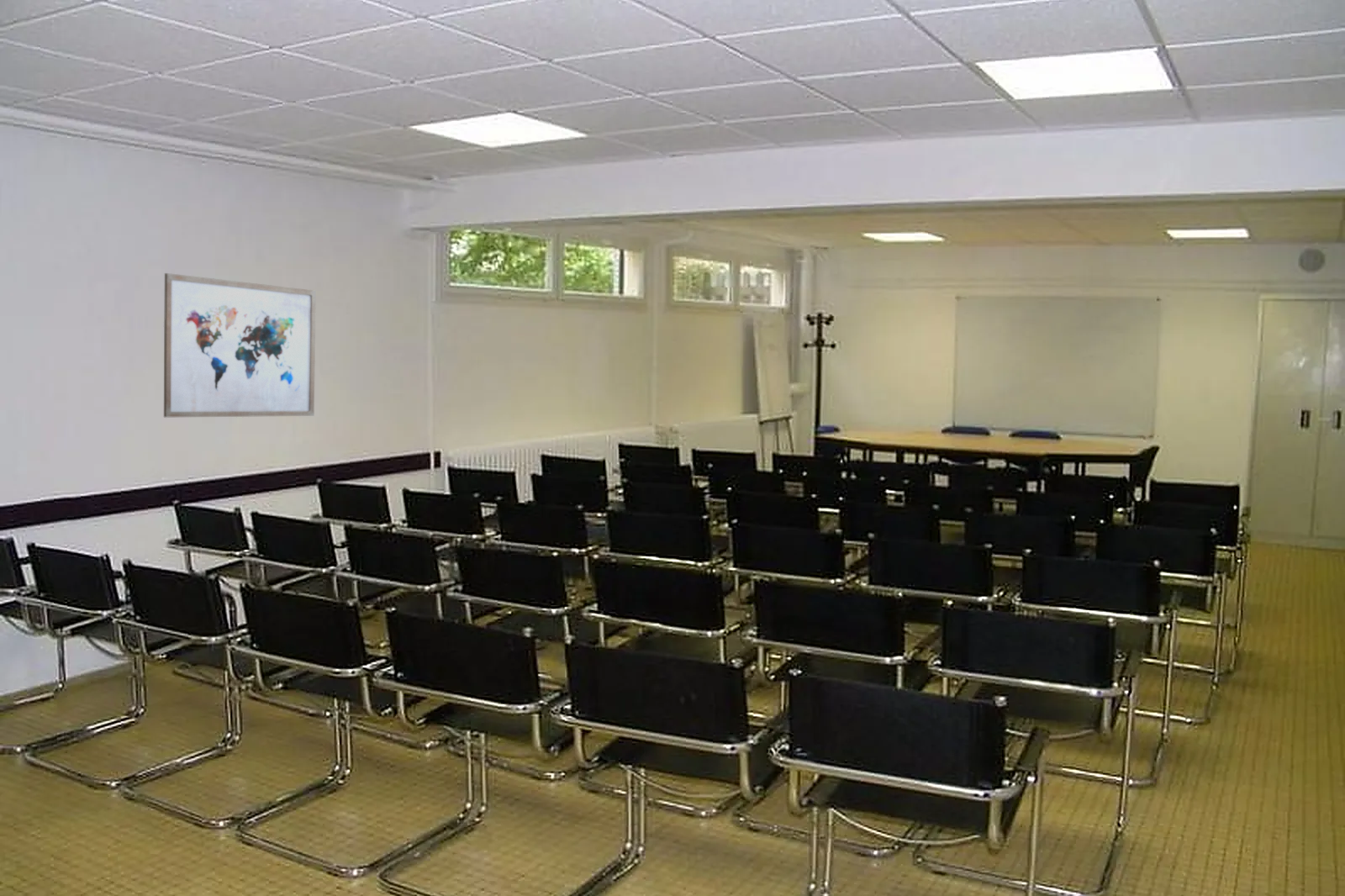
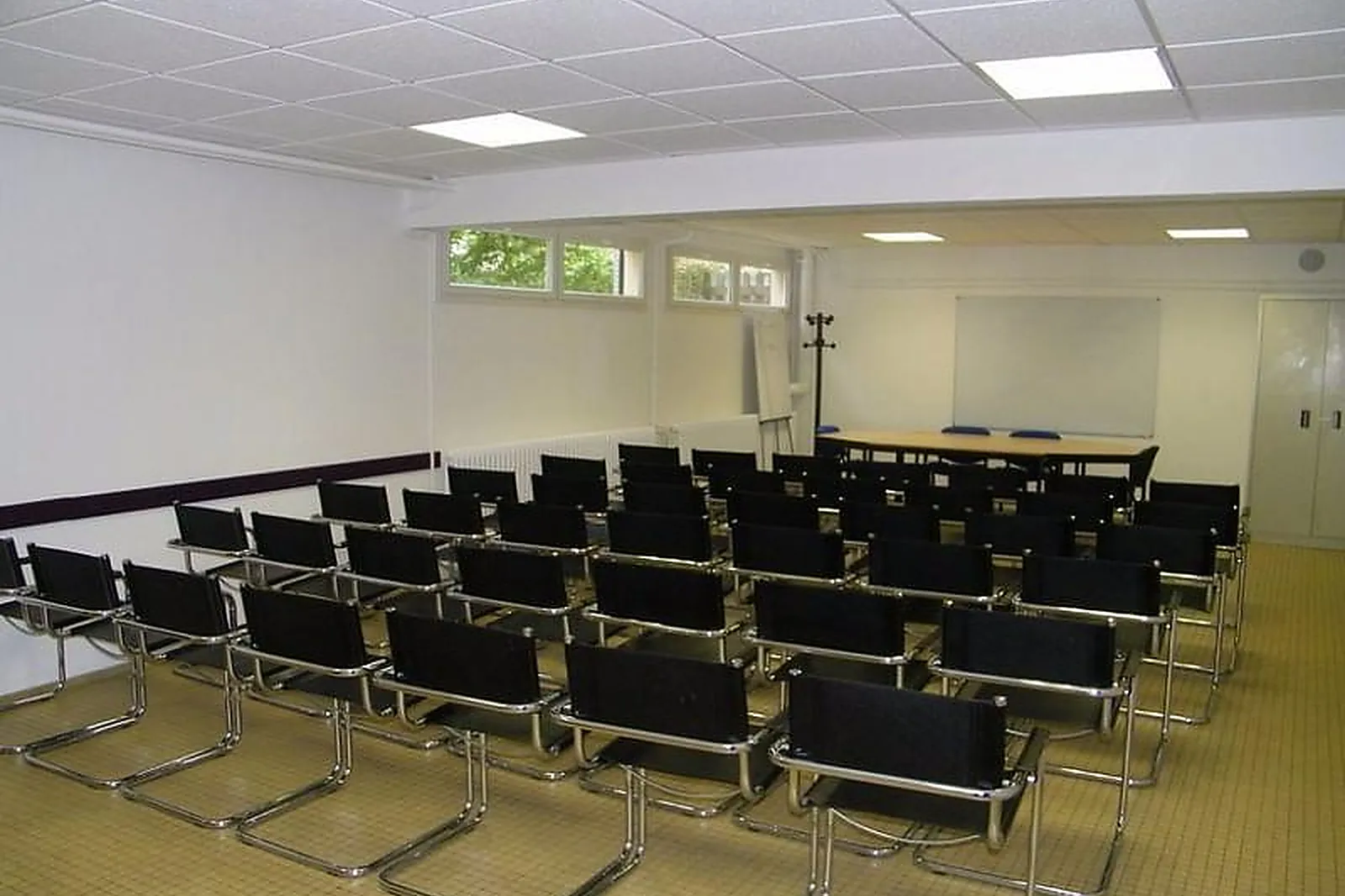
- wall art [163,272,317,419]
